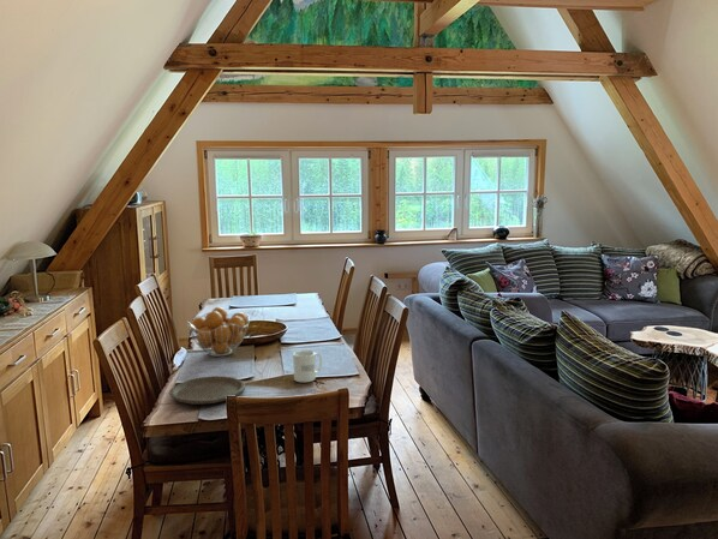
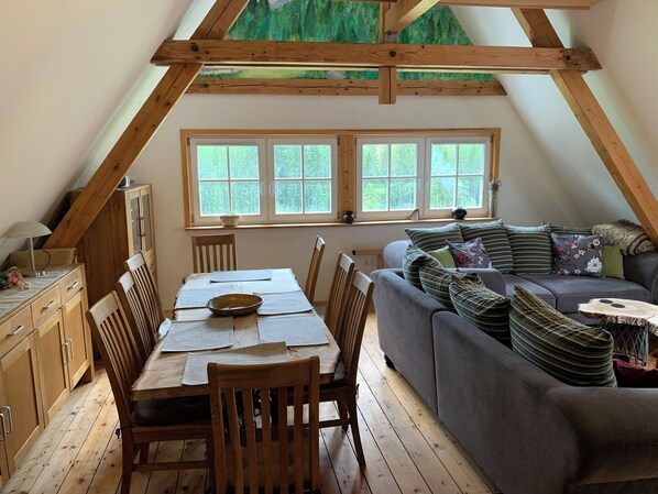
- plate [168,376,246,406]
- mug [292,349,323,383]
- fruit basket [186,306,251,358]
